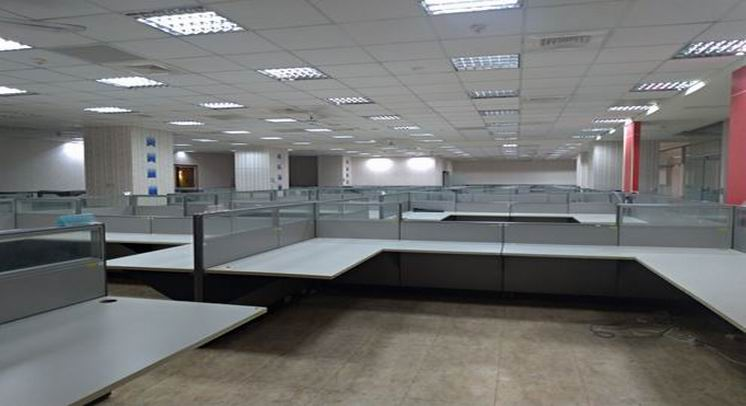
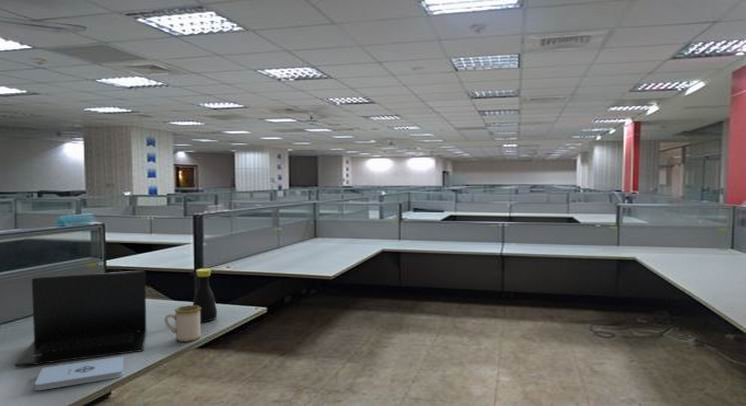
+ bottle [192,268,218,323]
+ laptop [14,270,147,368]
+ notepad [34,355,125,391]
+ mug [164,304,202,343]
